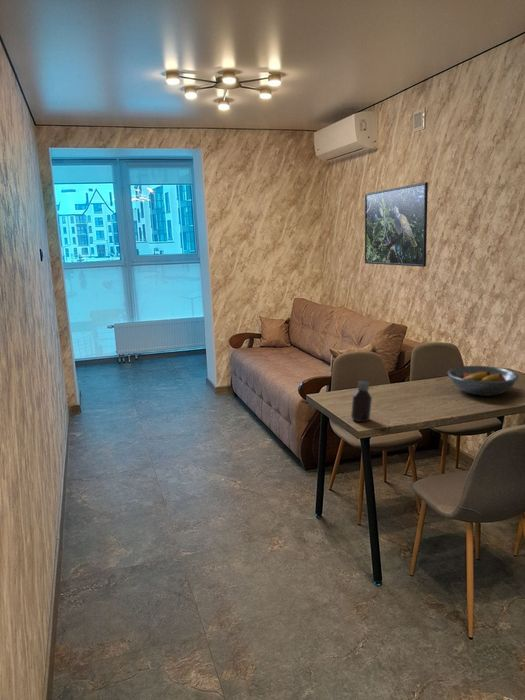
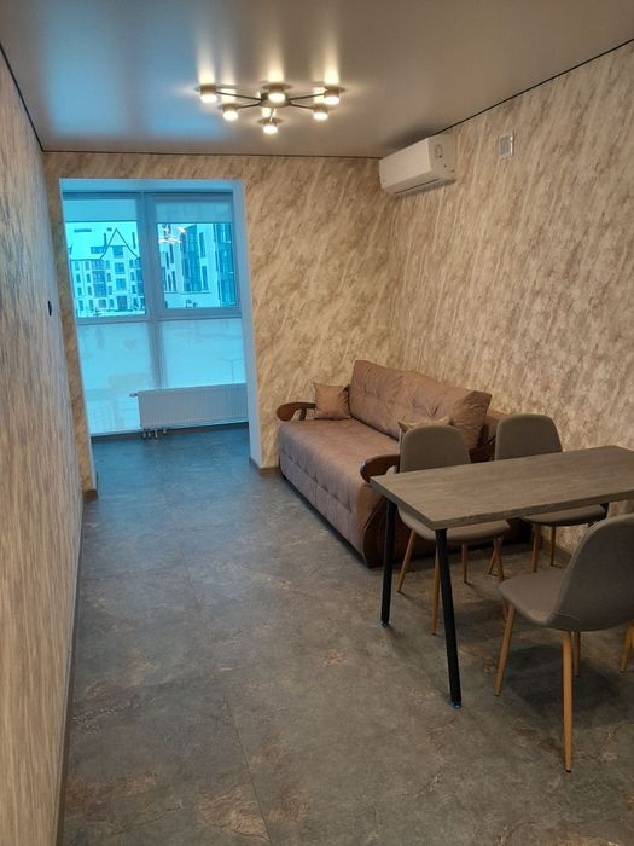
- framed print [364,181,429,268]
- bottle [350,380,373,423]
- fruit bowl [446,365,520,397]
